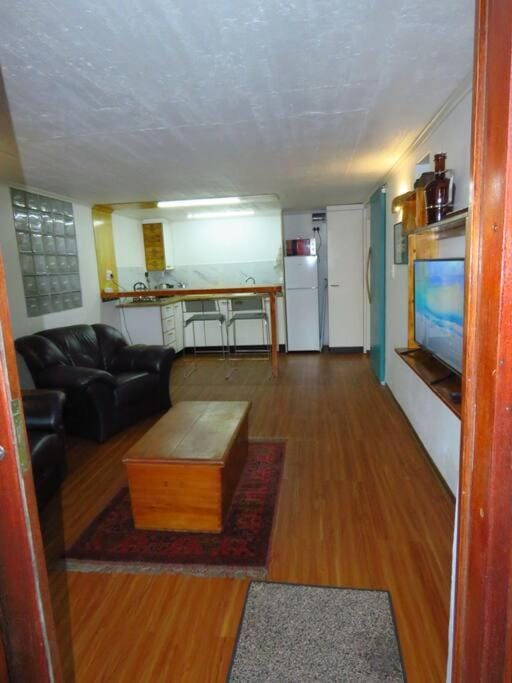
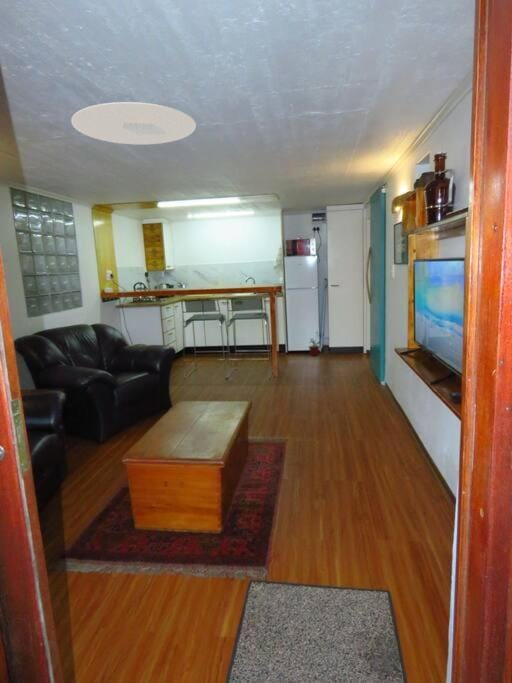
+ potted plant [308,330,329,357]
+ ceiling light [70,101,197,145]
